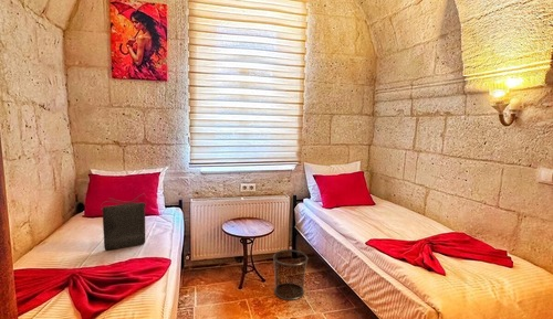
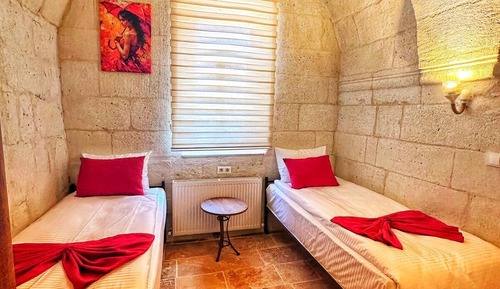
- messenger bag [100,192,147,252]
- trash can [272,248,309,301]
